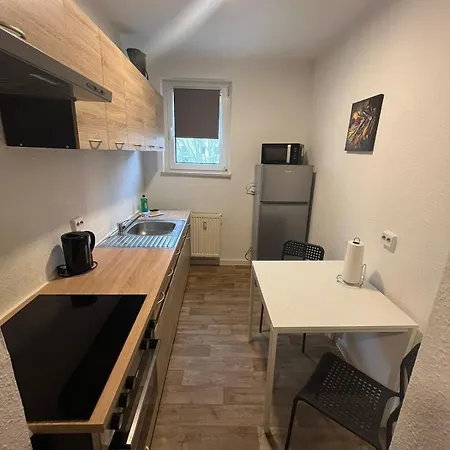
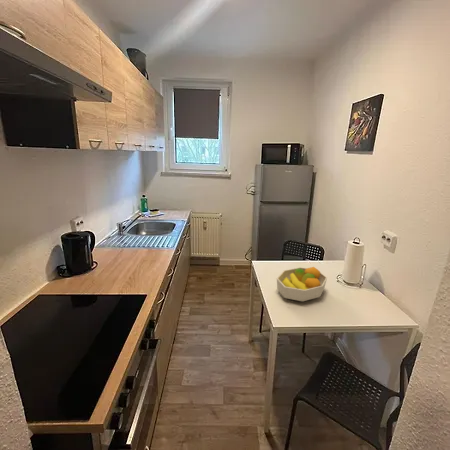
+ fruit bowl [276,266,328,302]
